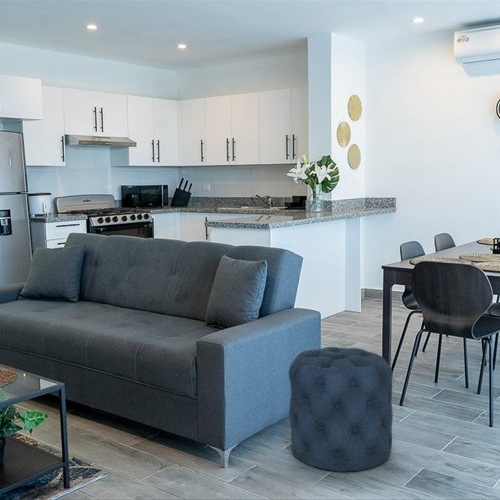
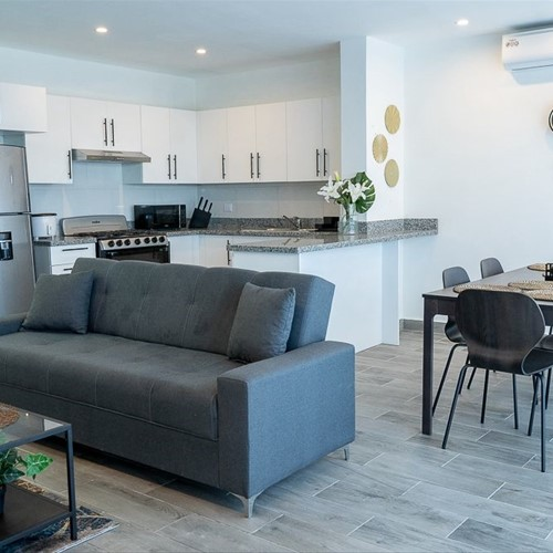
- ottoman [288,346,394,473]
